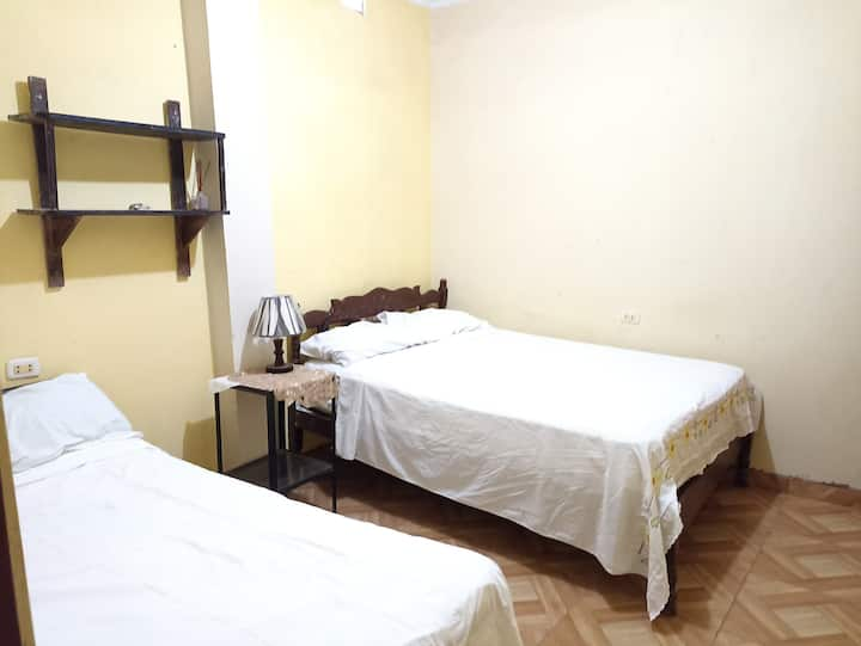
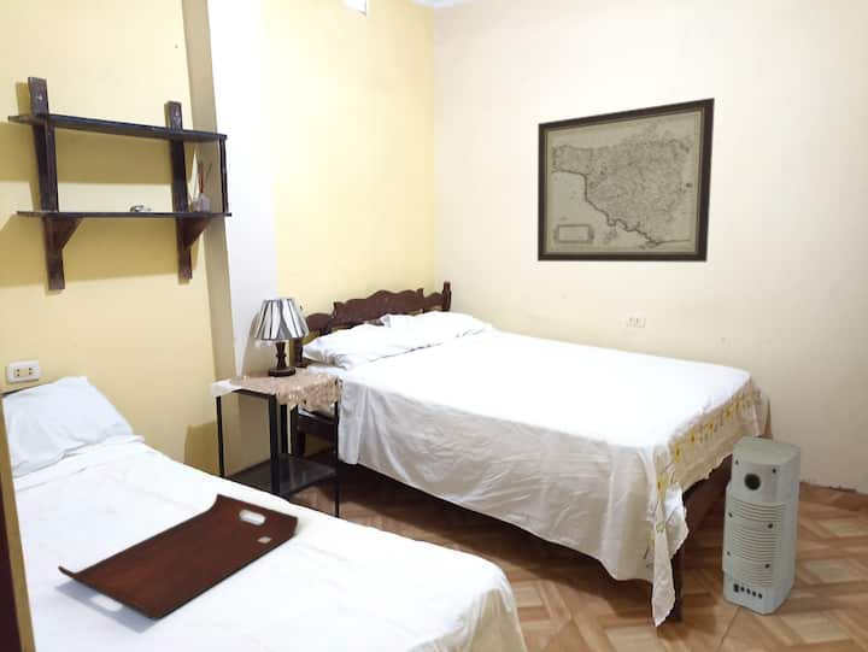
+ air purifier [721,435,803,616]
+ serving tray [57,492,299,619]
+ wall art [536,96,716,263]
